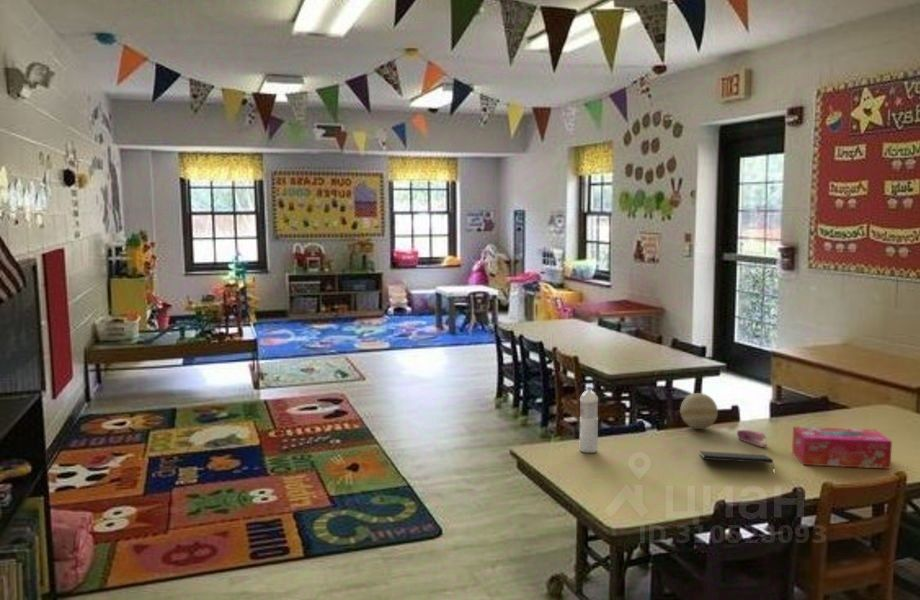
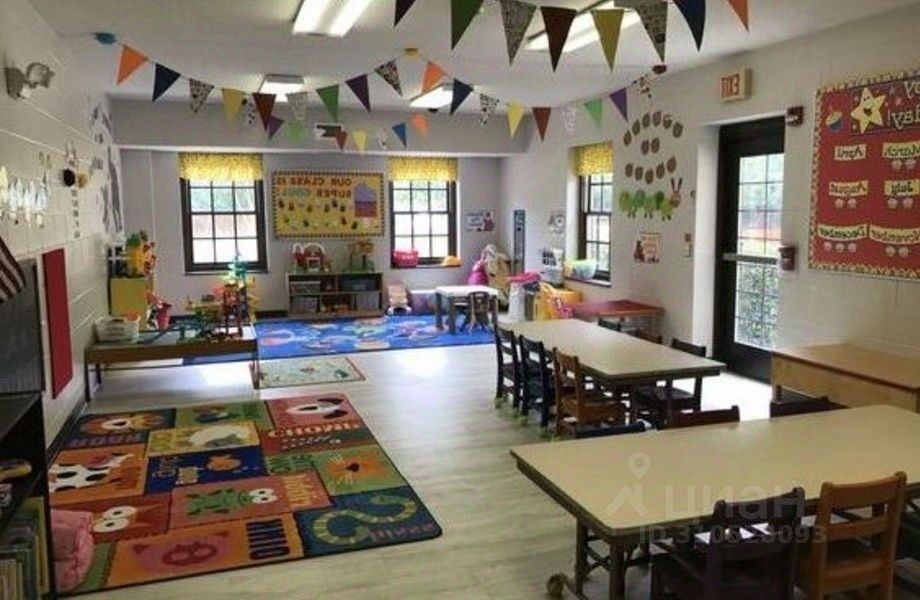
- tissue box [791,426,893,470]
- stapler [736,429,768,448]
- water bottle [579,385,599,454]
- decorative ball [679,392,719,430]
- notepad [698,450,775,468]
